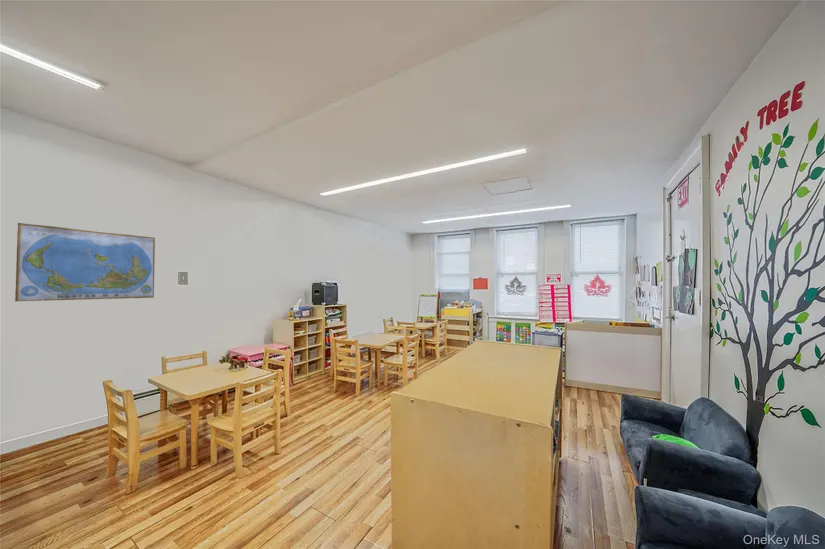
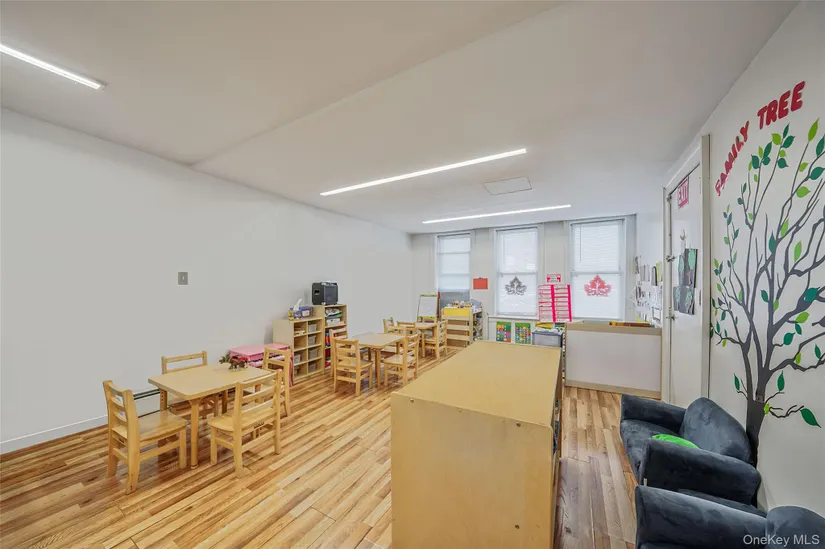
- world map [14,222,156,302]
